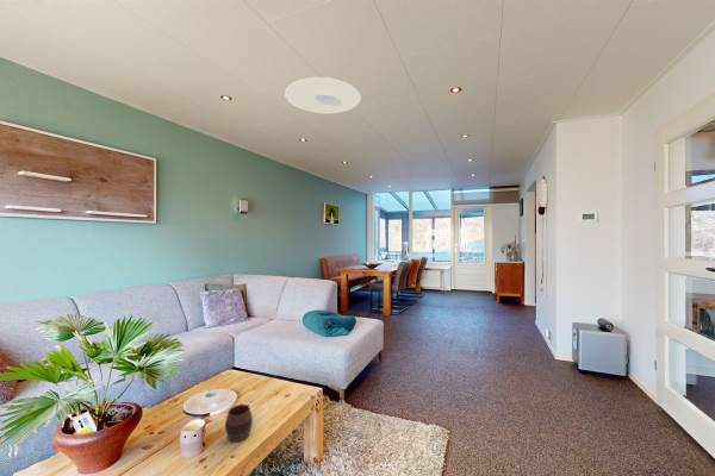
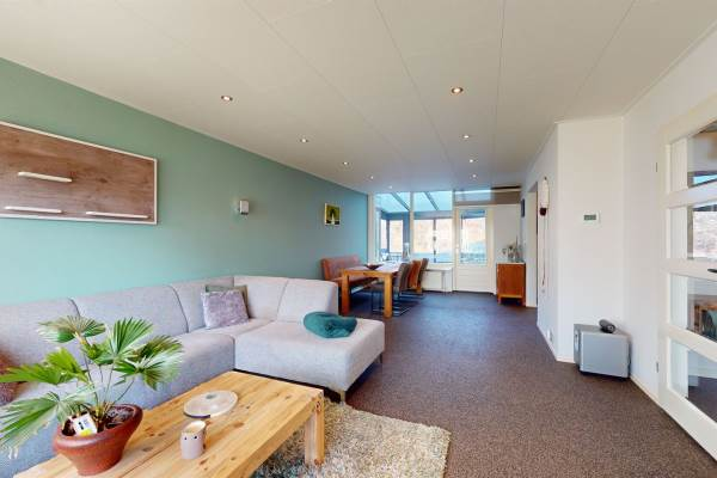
- ceiling light [284,76,362,114]
- cup [224,403,254,444]
